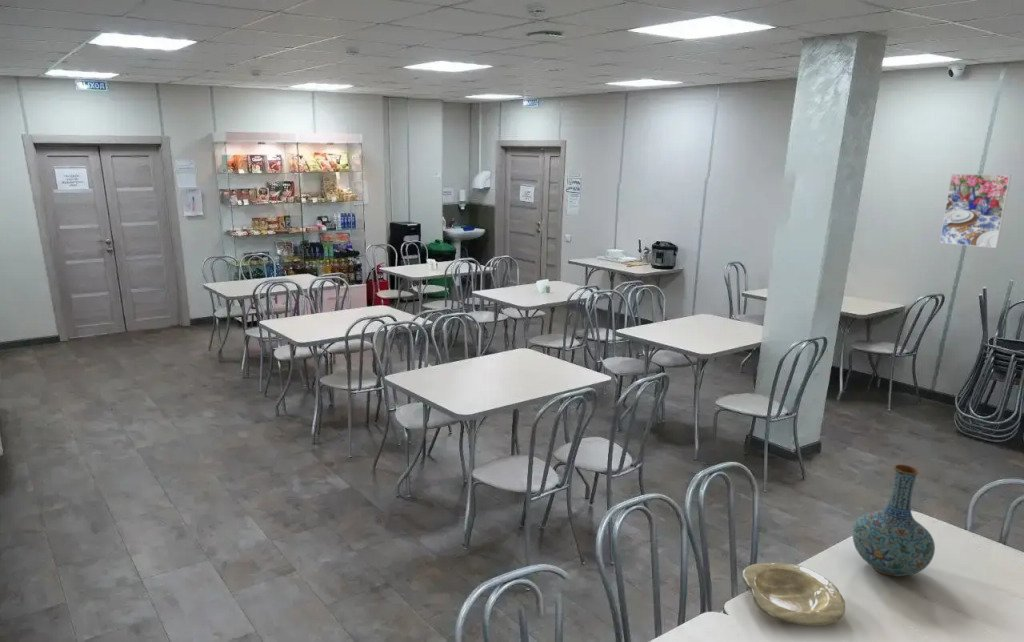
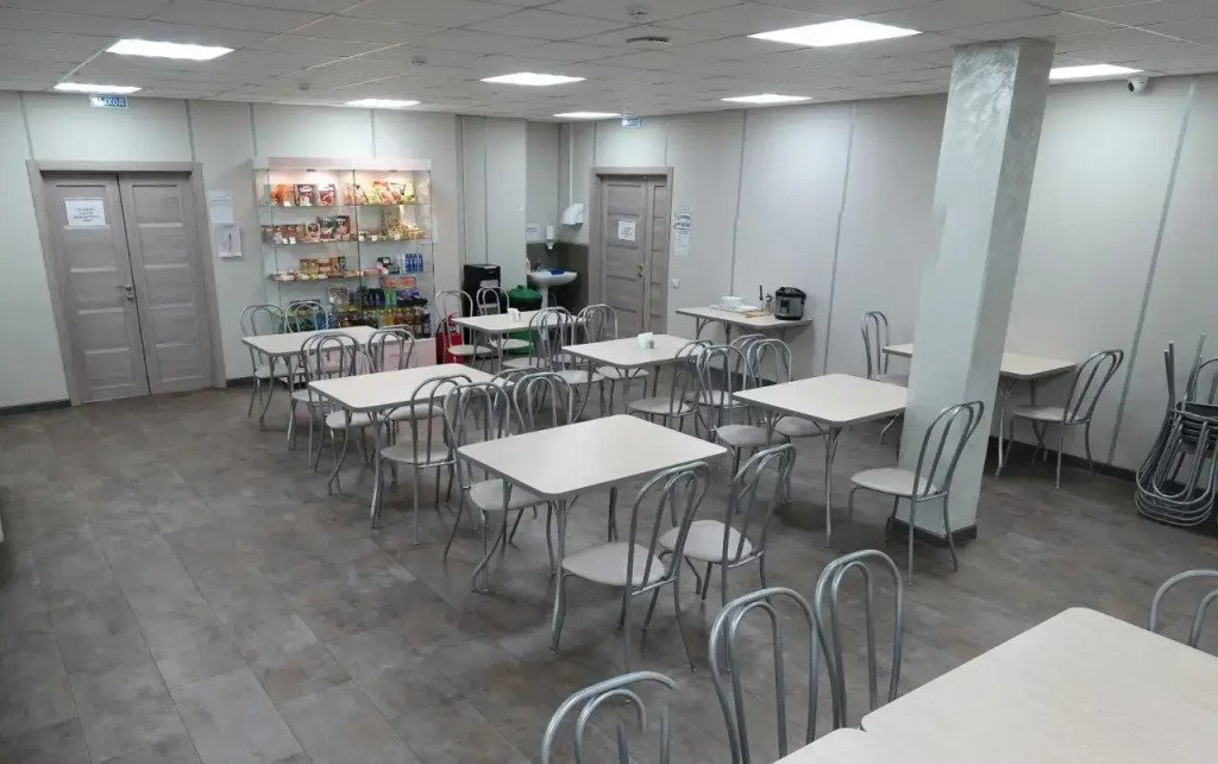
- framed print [938,173,1012,249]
- vase [852,463,936,578]
- plate [741,562,846,627]
